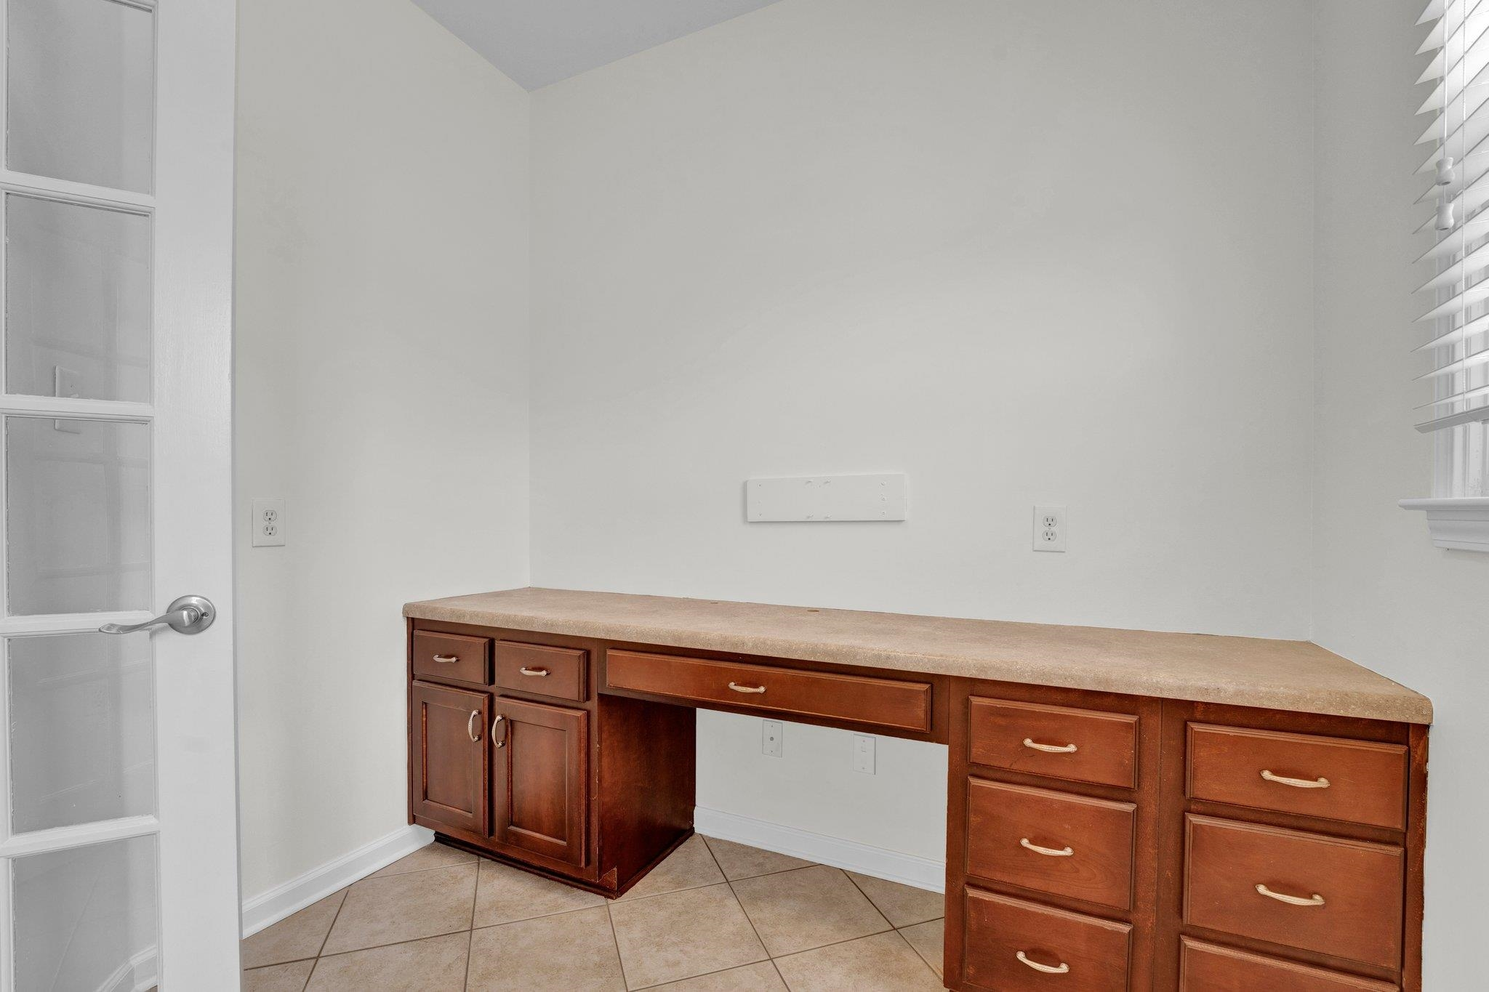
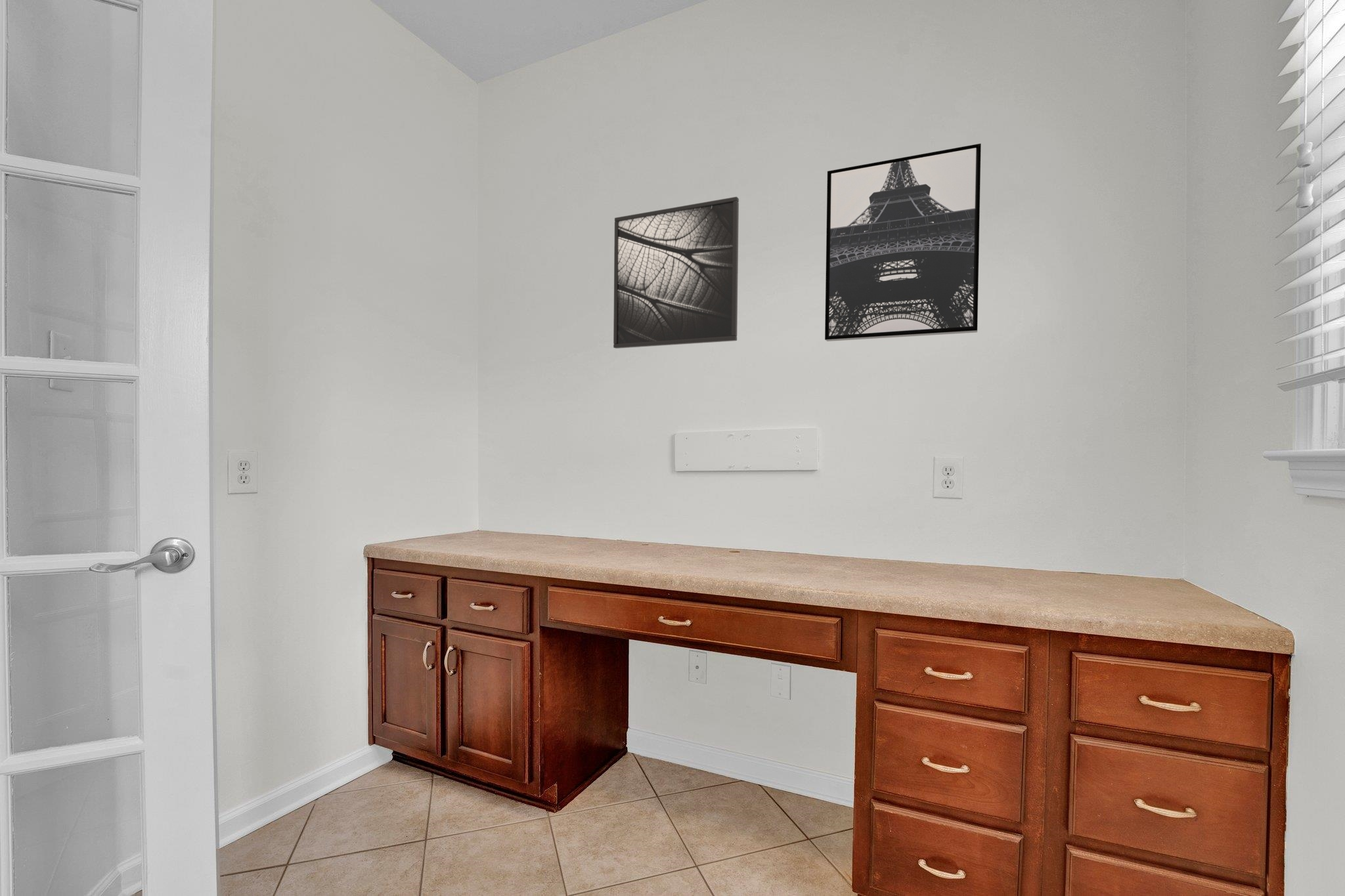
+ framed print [613,196,739,349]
+ wall art [824,143,982,342]
